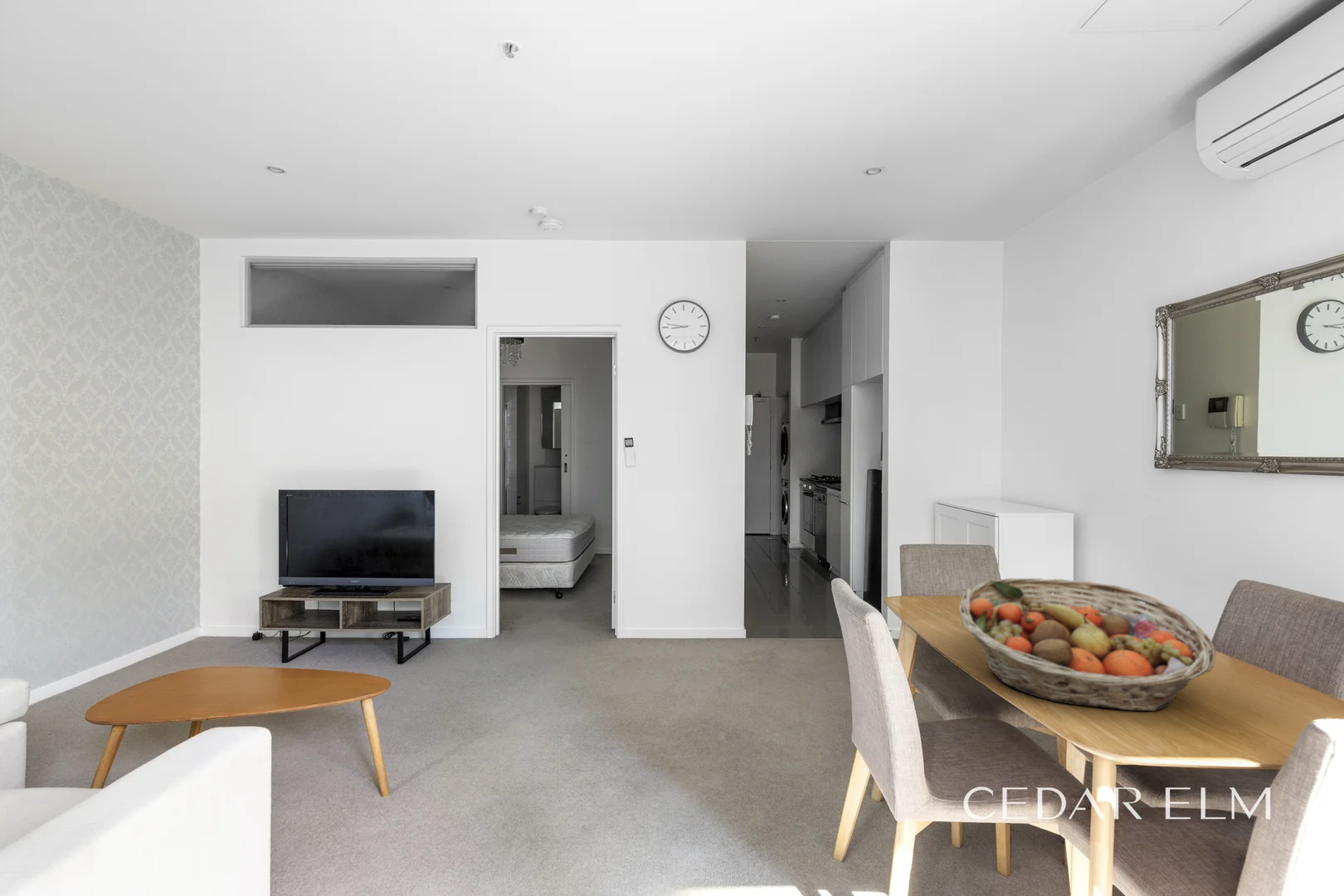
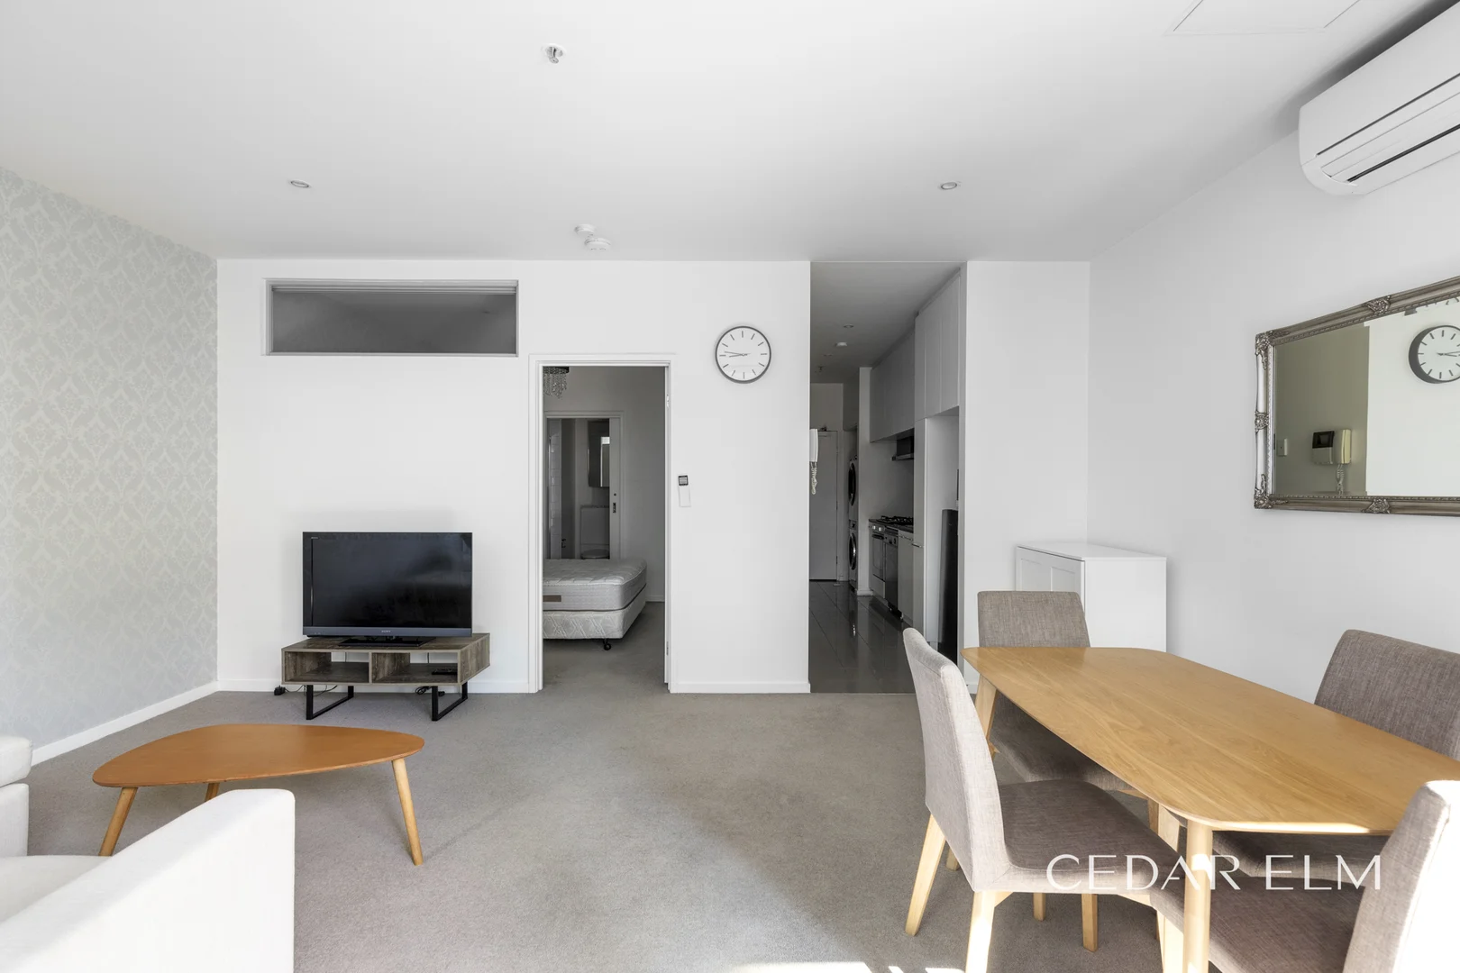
- fruit basket [958,577,1216,712]
